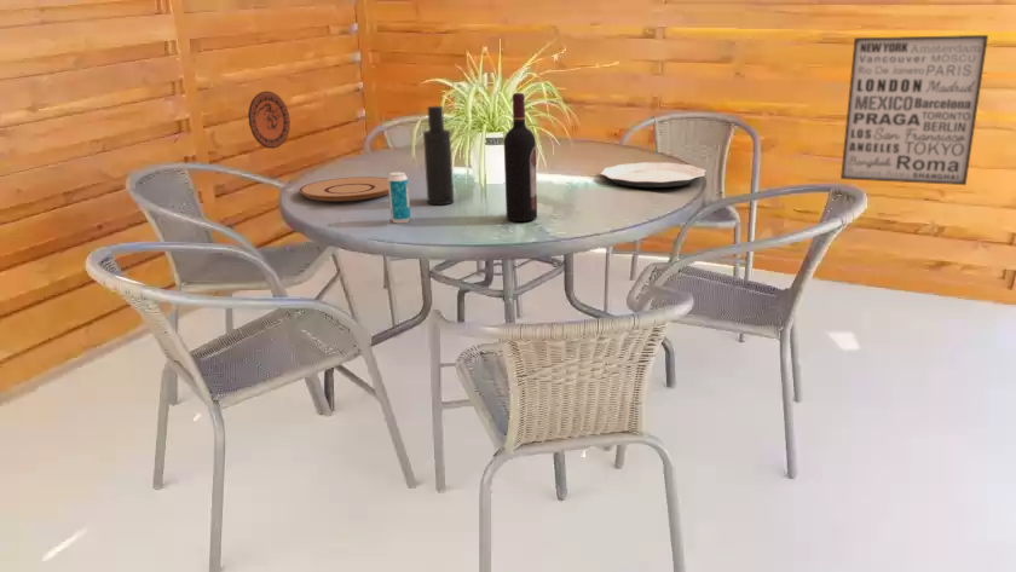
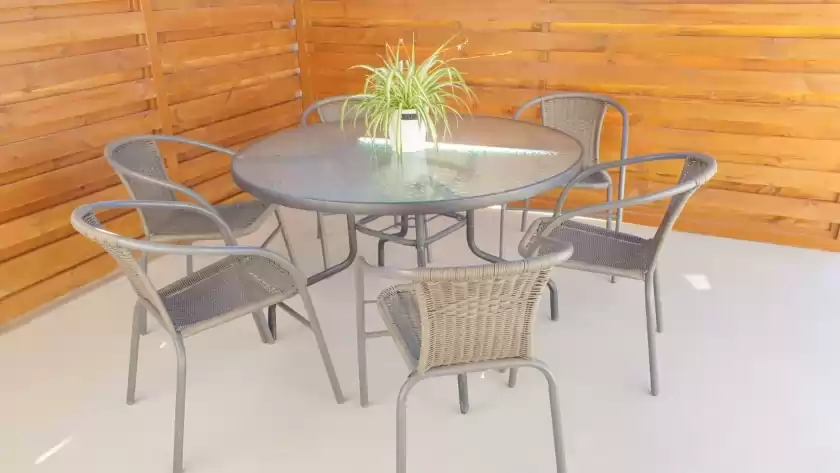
- plate [599,162,706,189]
- plate [298,175,389,202]
- wine bottle [503,92,538,223]
- atomizer [422,105,455,206]
- wall art [839,34,989,186]
- beverage can [387,171,411,224]
- decorative plate [247,91,291,150]
